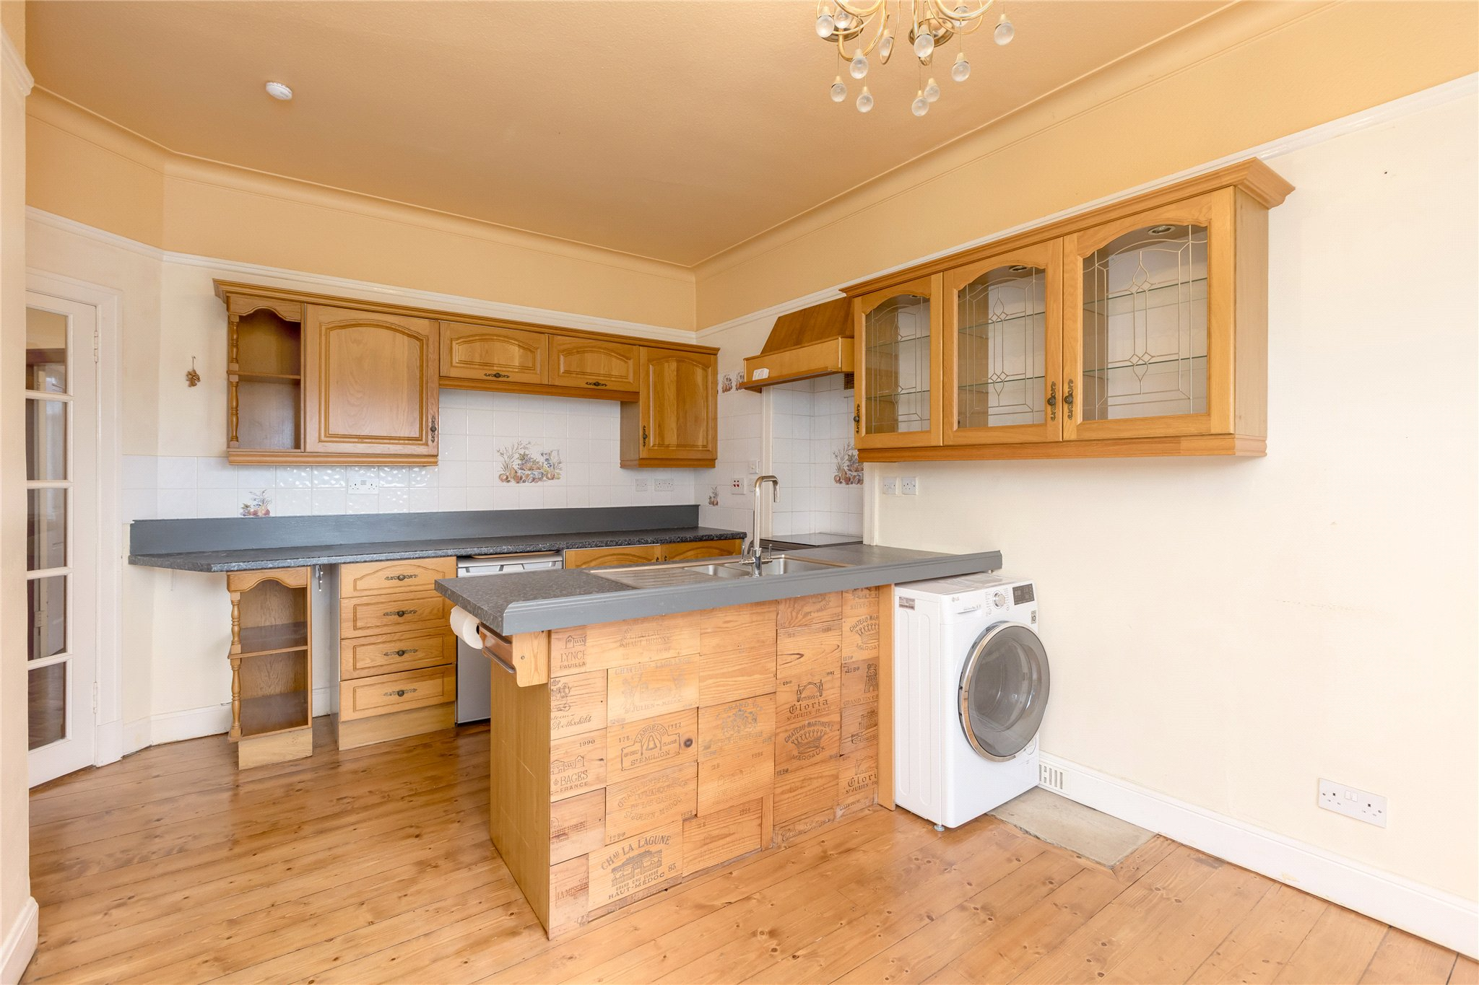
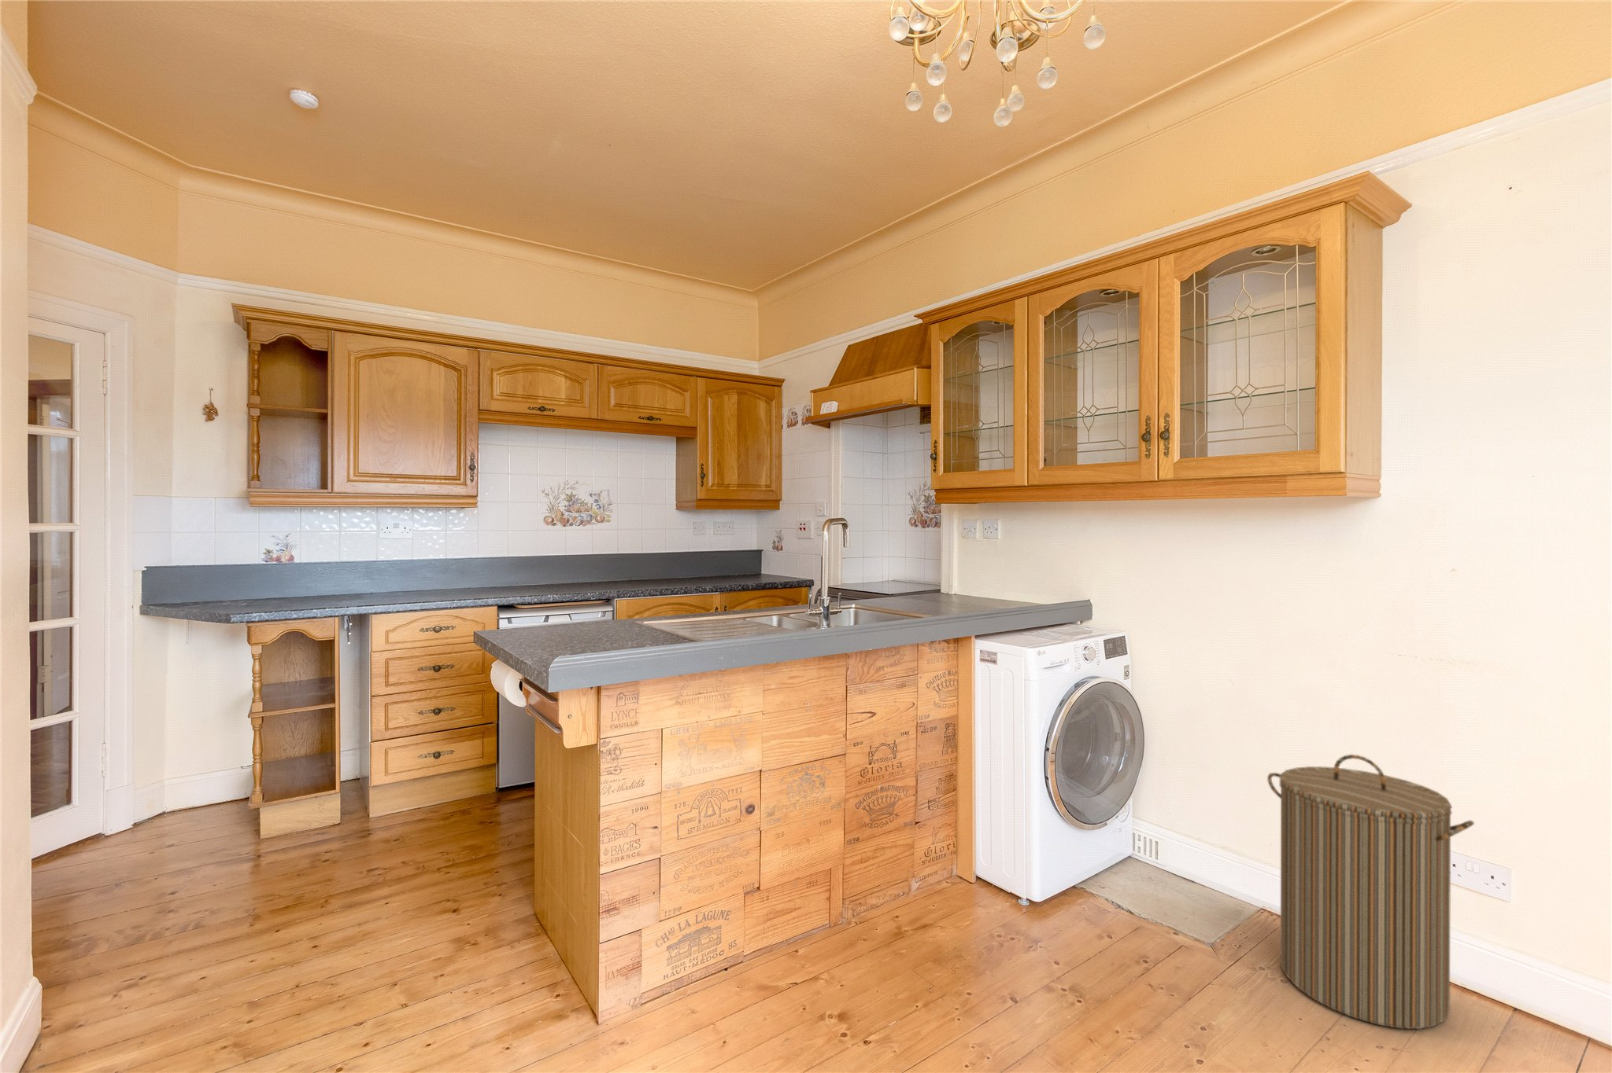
+ laundry hamper [1267,753,1475,1030]
